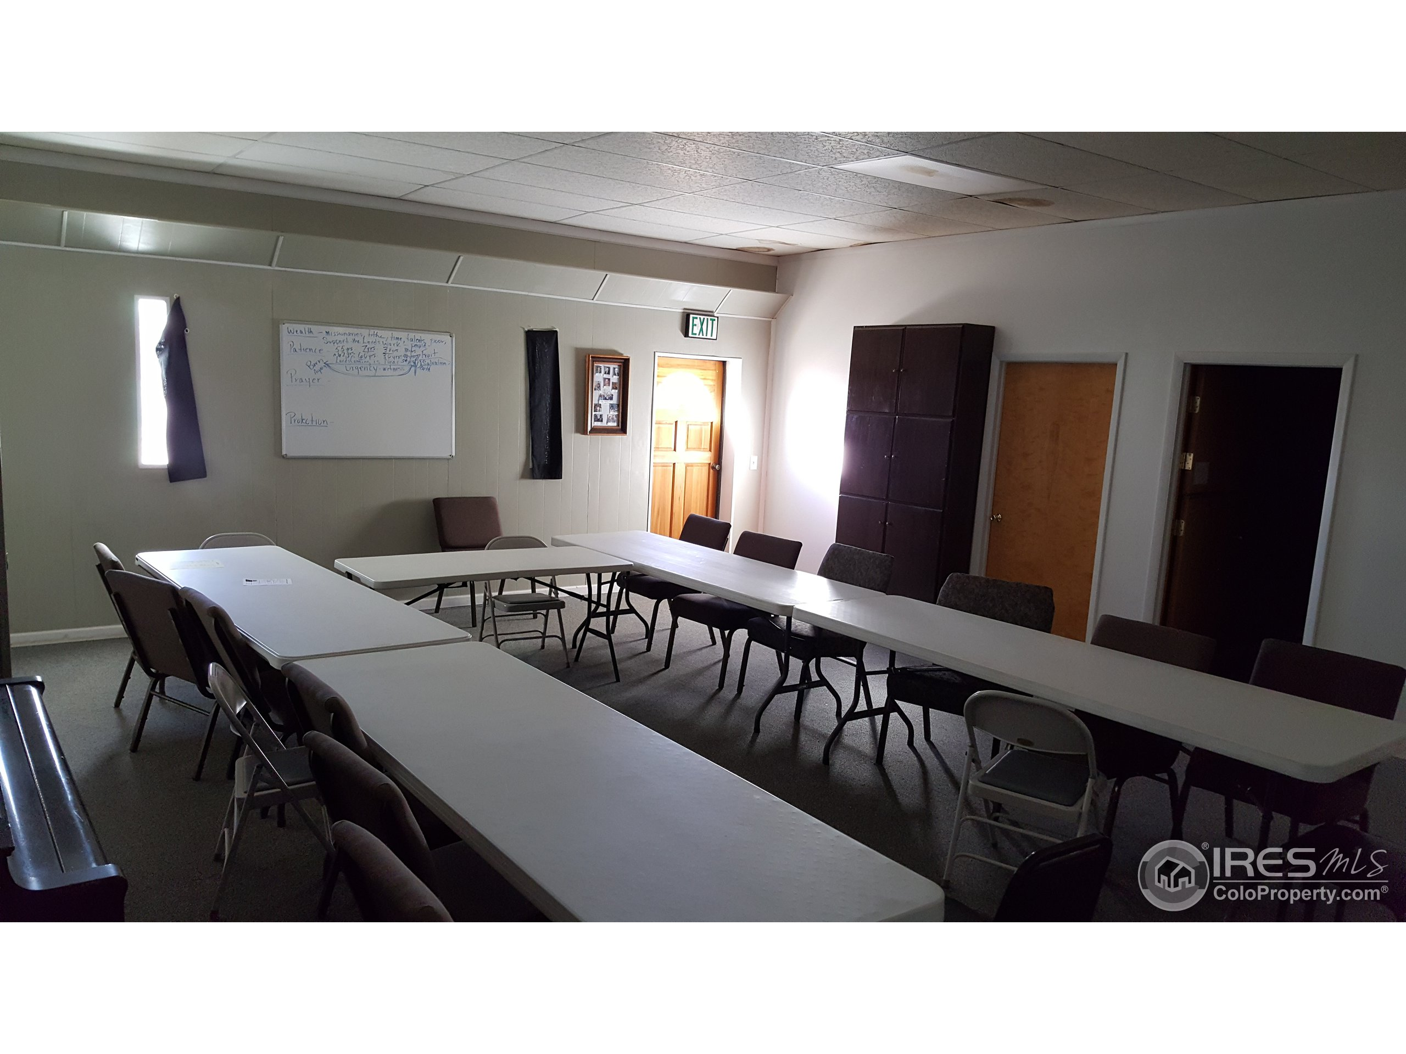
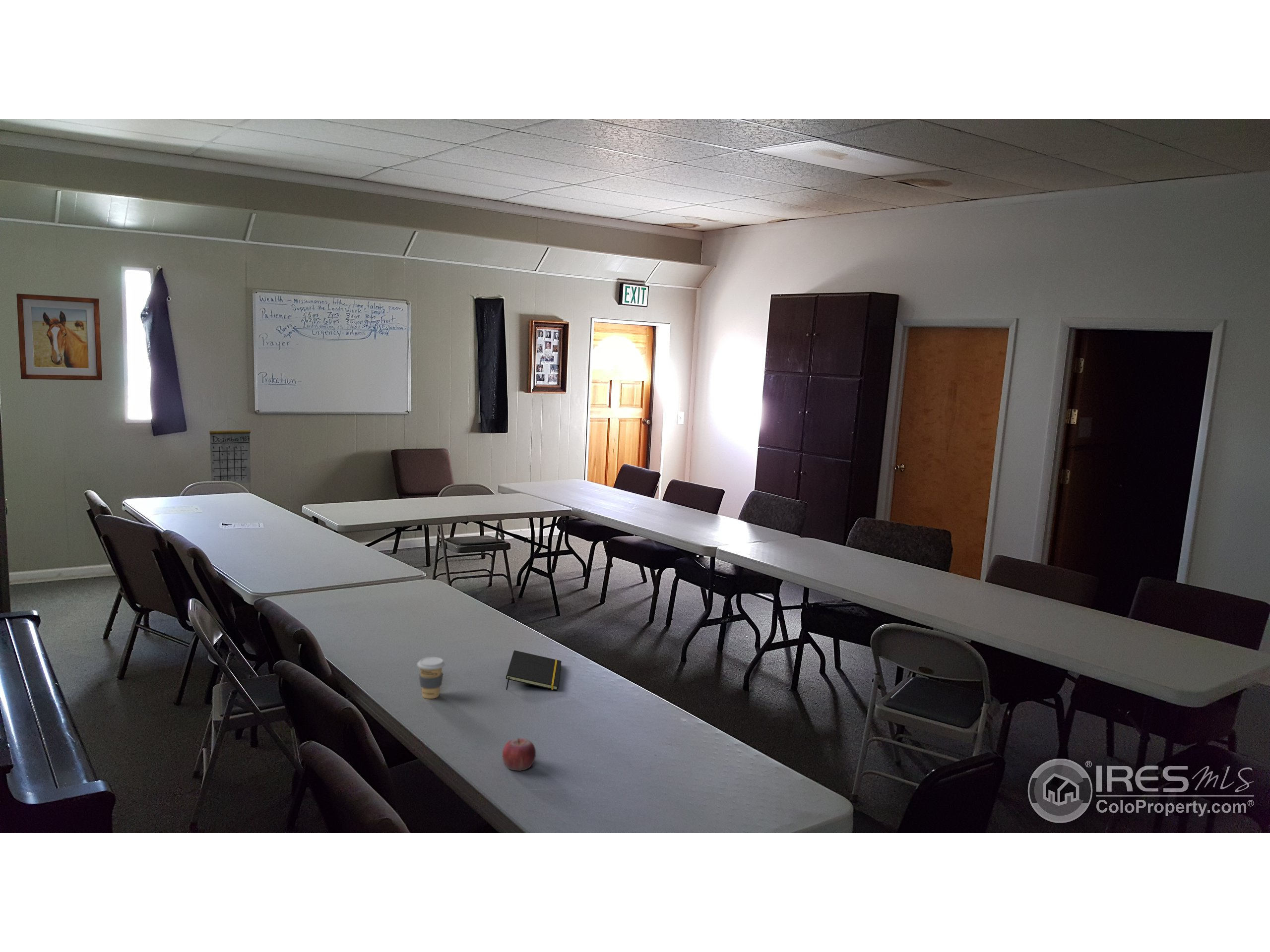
+ fruit [502,737,536,772]
+ calendar [209,417,251,483]
+ wall art [16,293,103,381]
+ coffee cup [417,656,445,699]
+ notepad [506,650,562,691]
